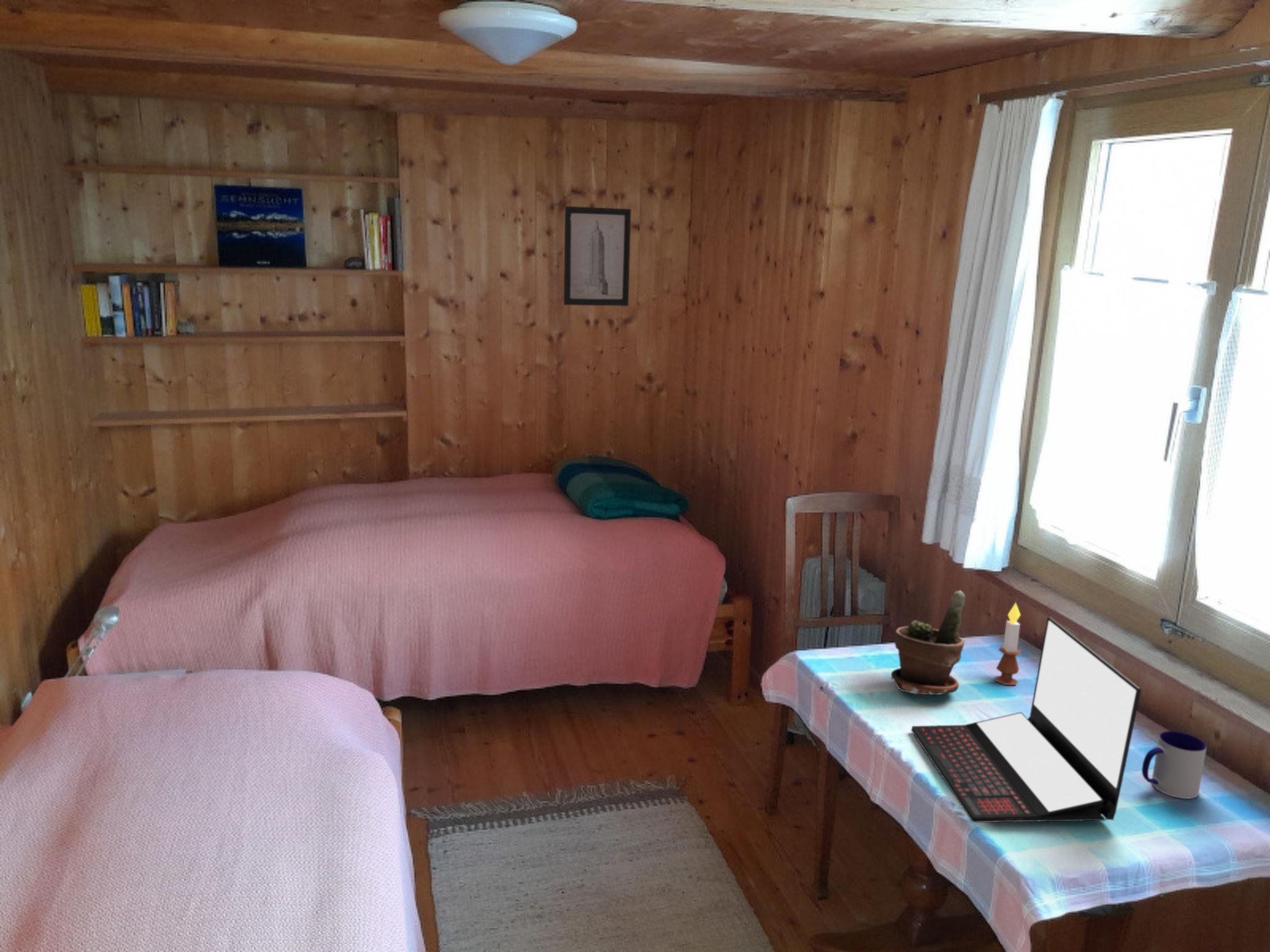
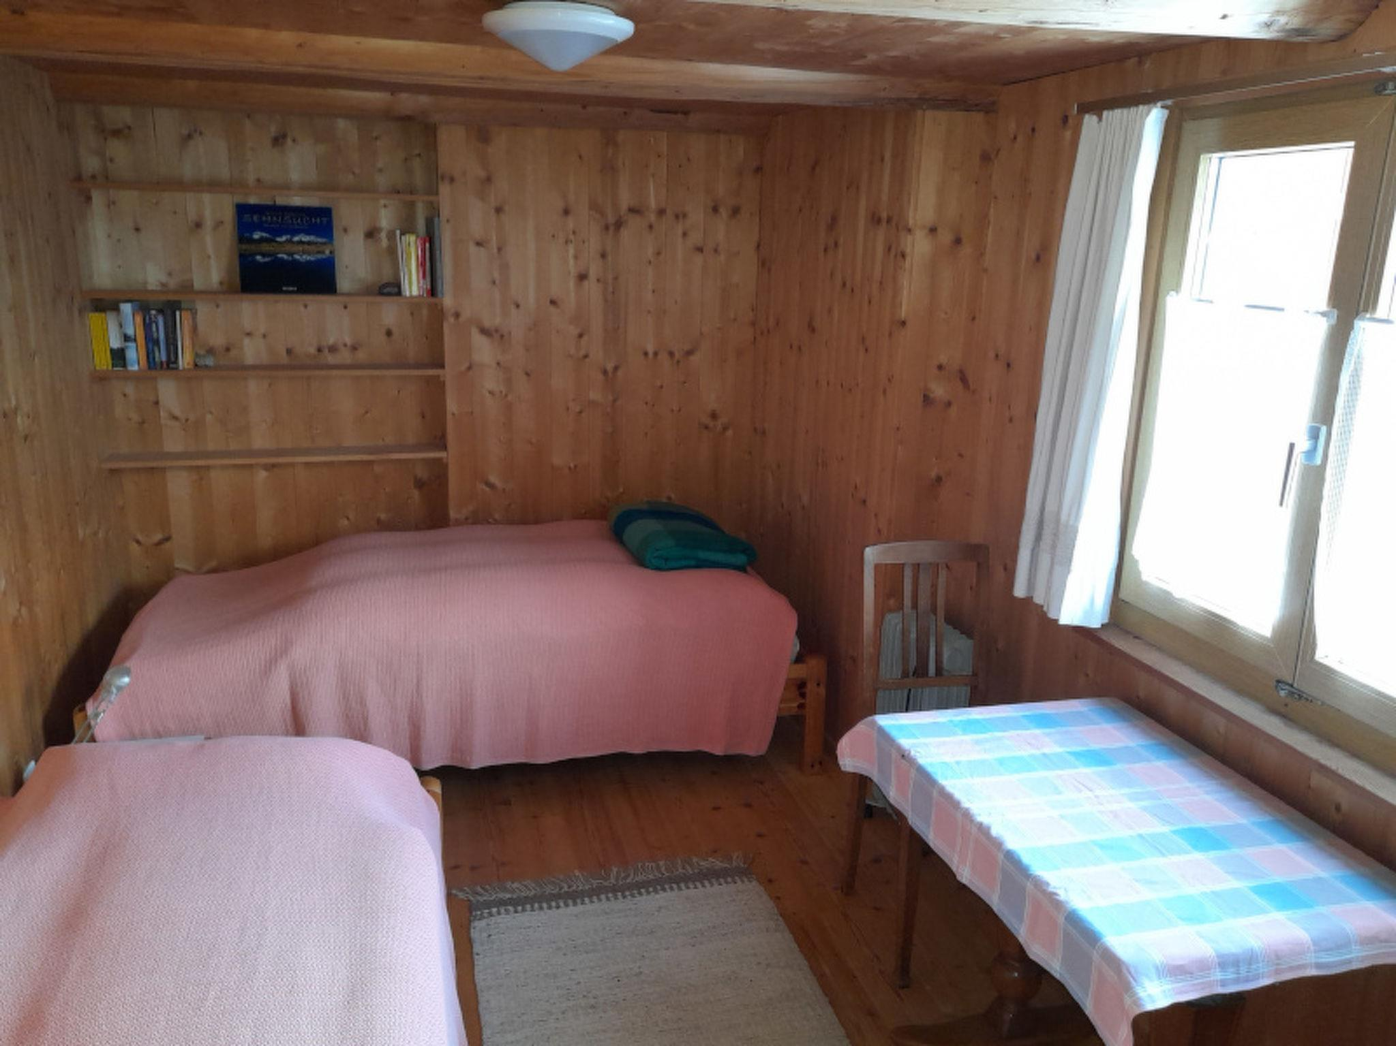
- candle [994,602,1022,685]
- laptop [911,616,1142,823]
- wall art [563,206,632,307]
- potted plant [890,590,966,695]
- mug [1141,731,1207,800]
